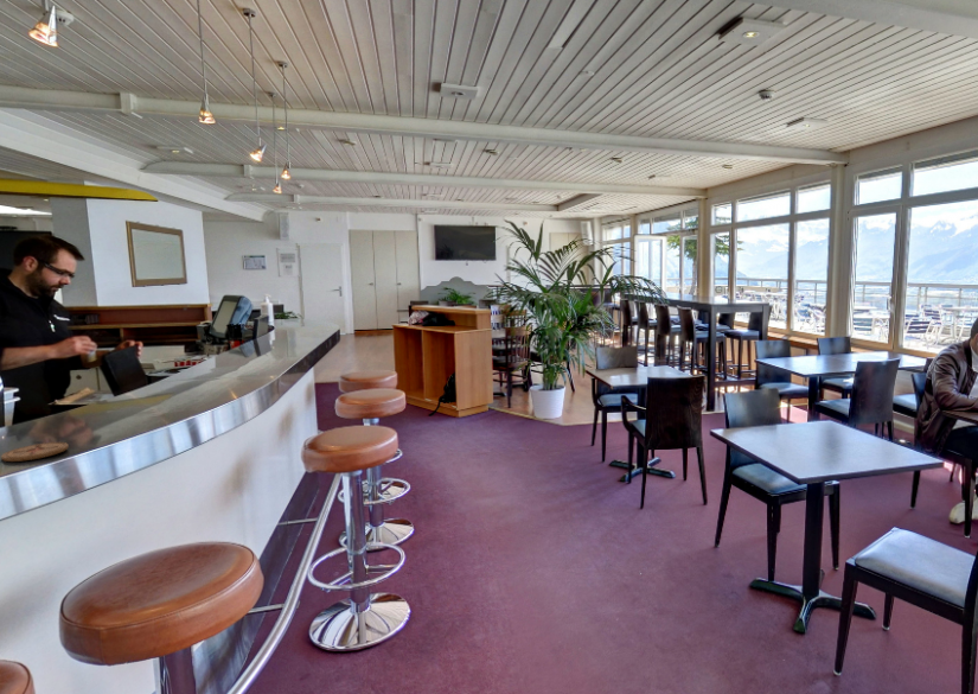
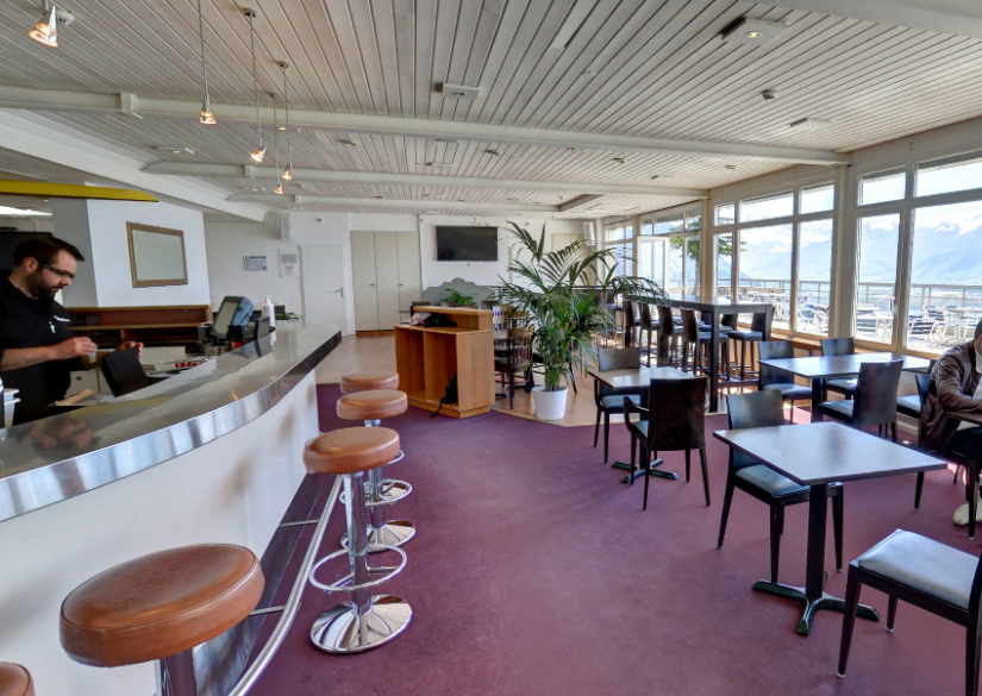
- coaster [0,441,70,463]
